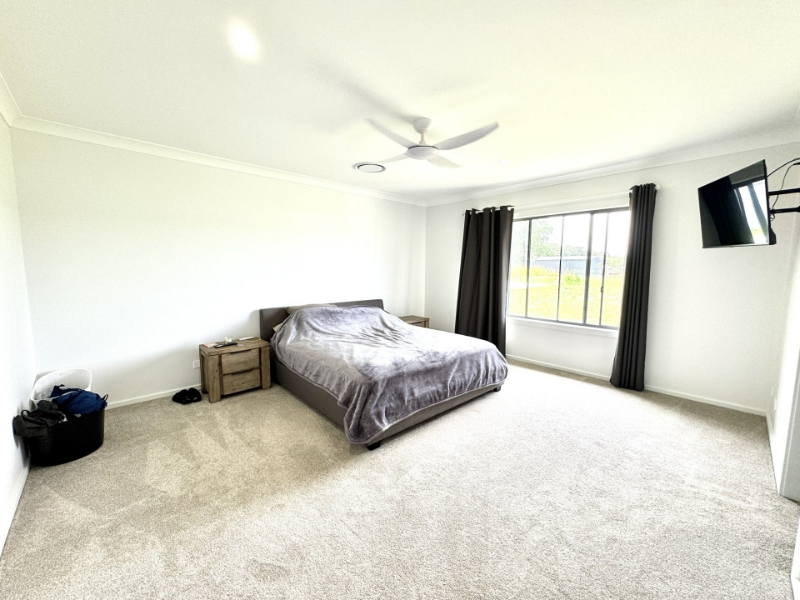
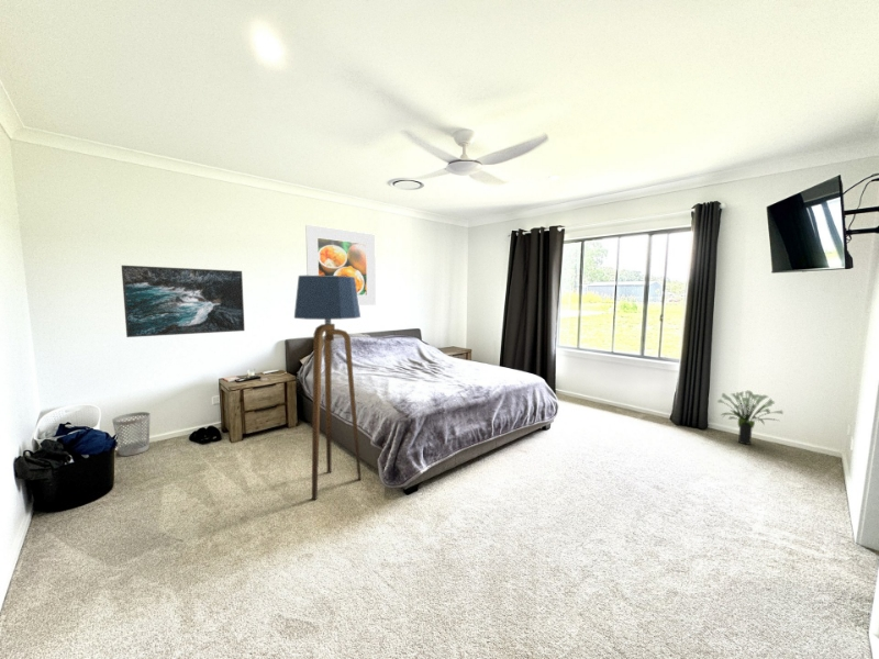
+ wastebasket [111,411,152,457]
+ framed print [121,265,246,338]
+ potted plant [716,390,785,446]
+ floor lamp [293,275,363,501]
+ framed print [304,224,377,306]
